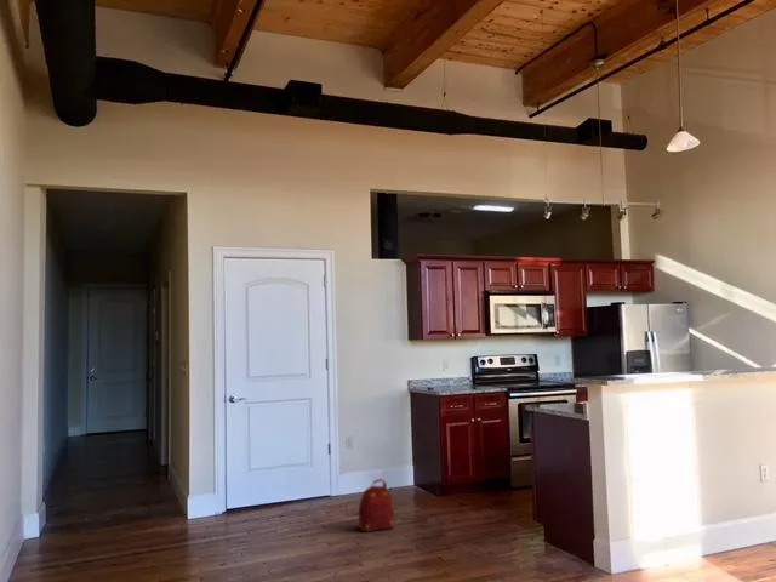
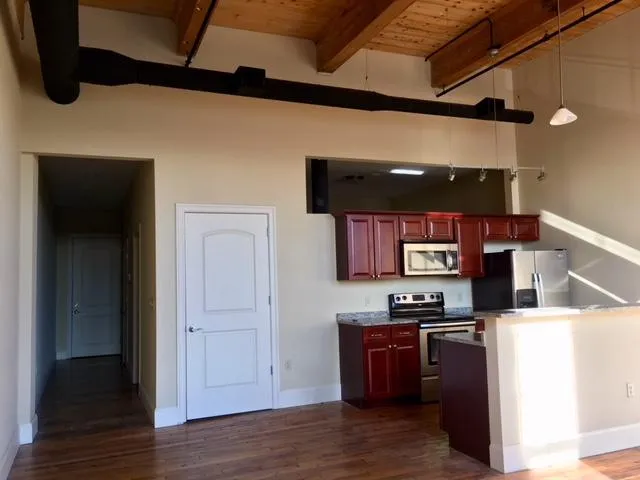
- backpack [358,478,395,534]
